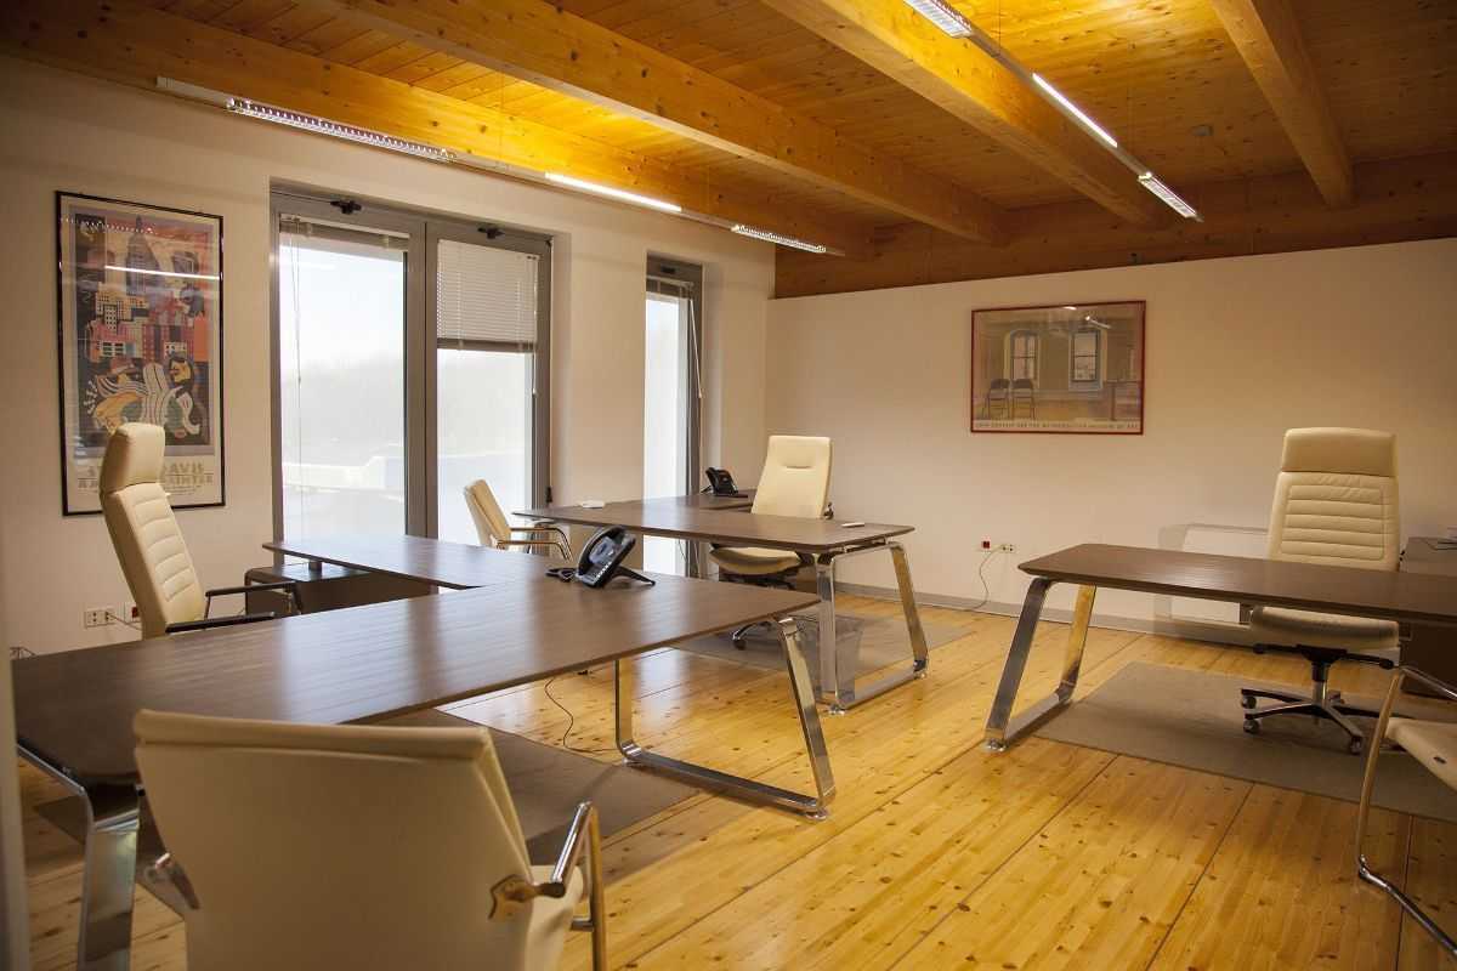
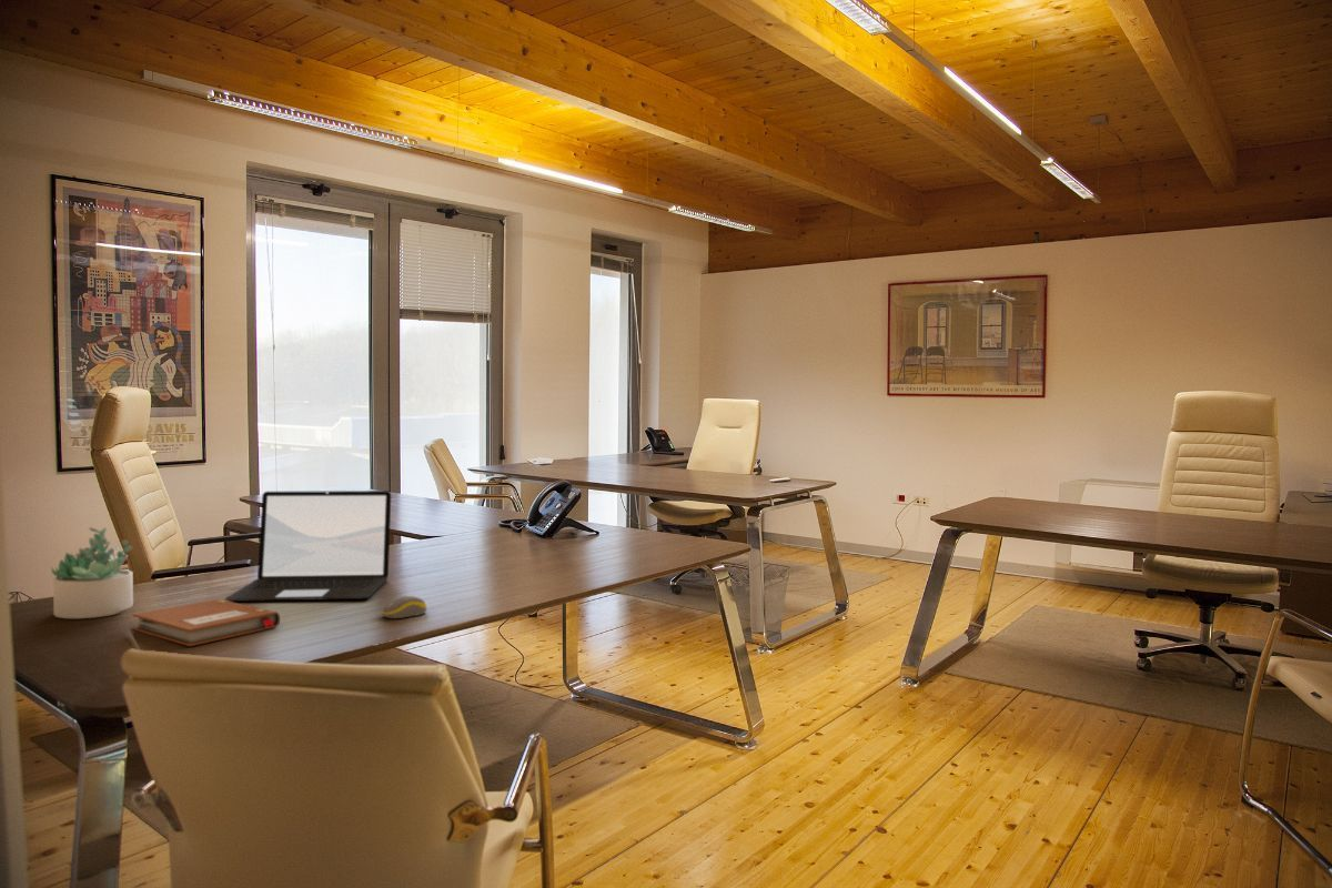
+ succulent plant [50,526,134,619]
+ notebook [132,598,281,647]
+ computer mouse [381,595,427,619]
+ laptop [223,490,392,603]
